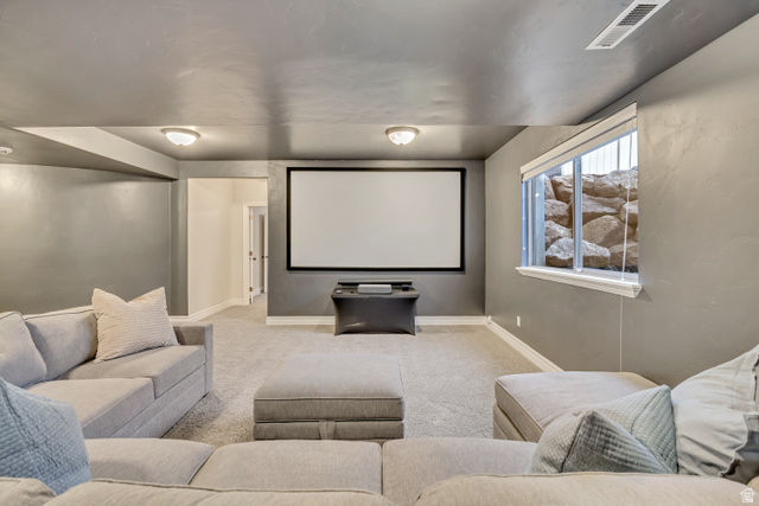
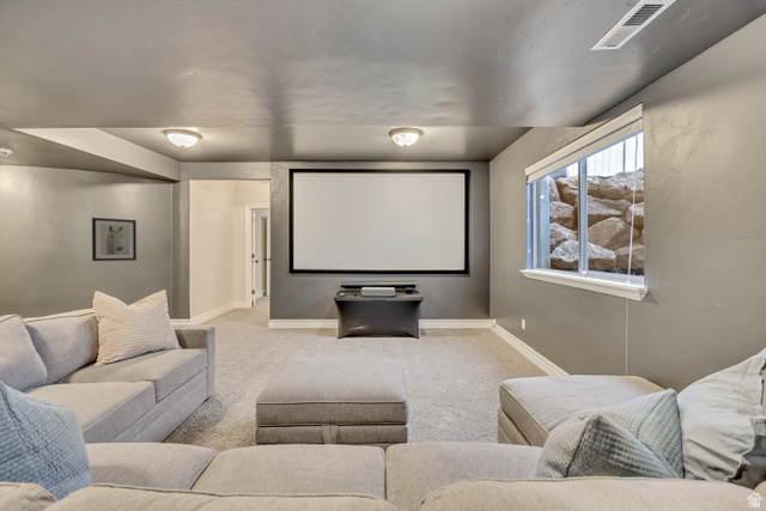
+ wall art [91,217,138,262]
